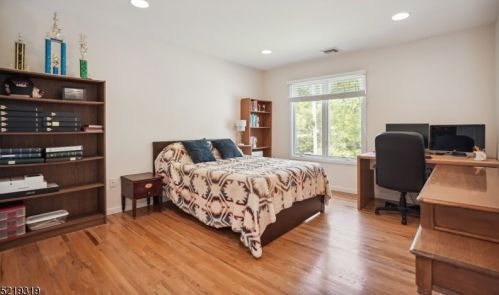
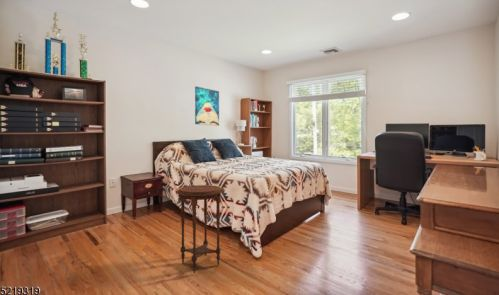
+ side table [176,184,224,274]
+ wall art [194,85,220,127]
